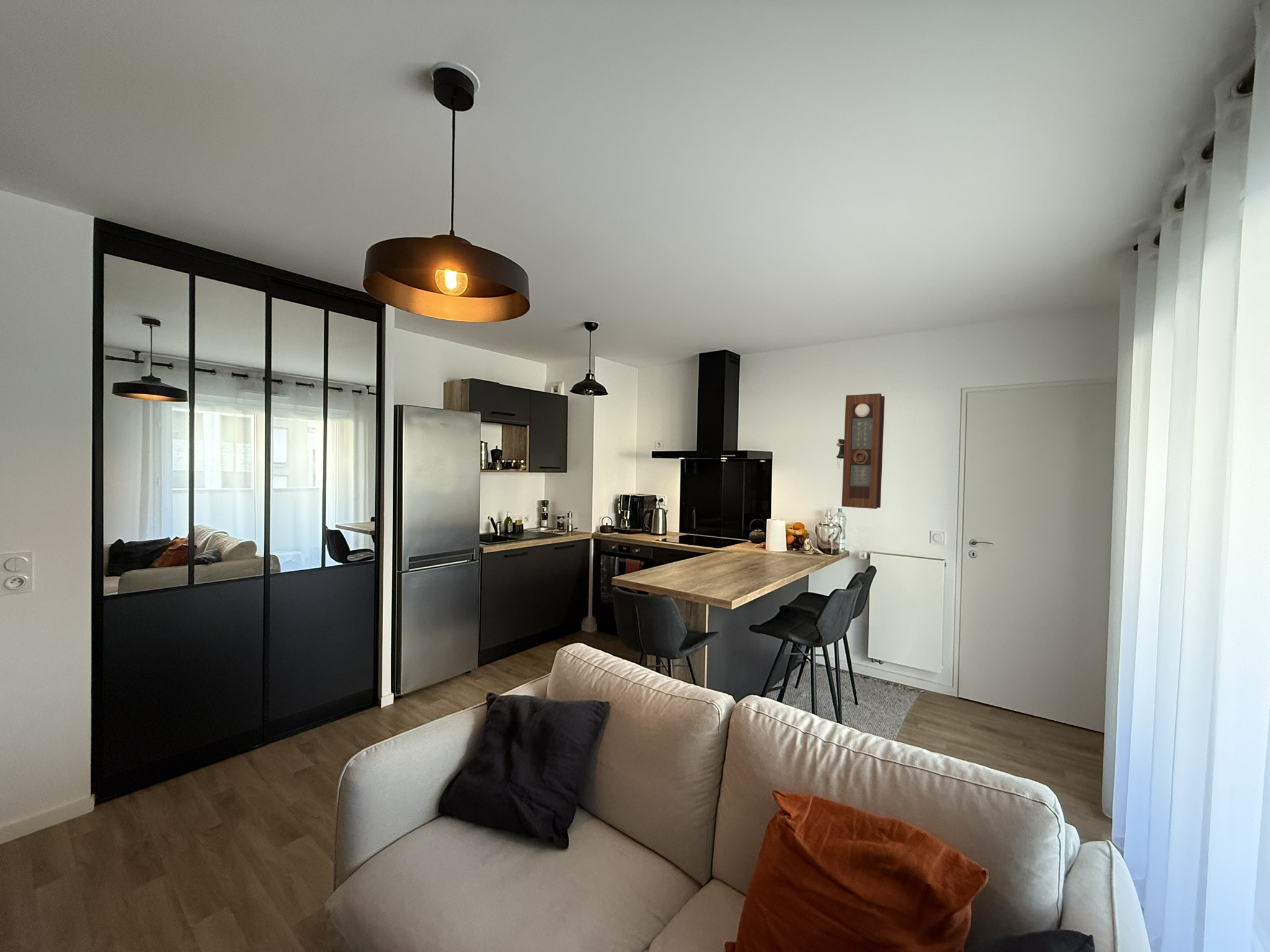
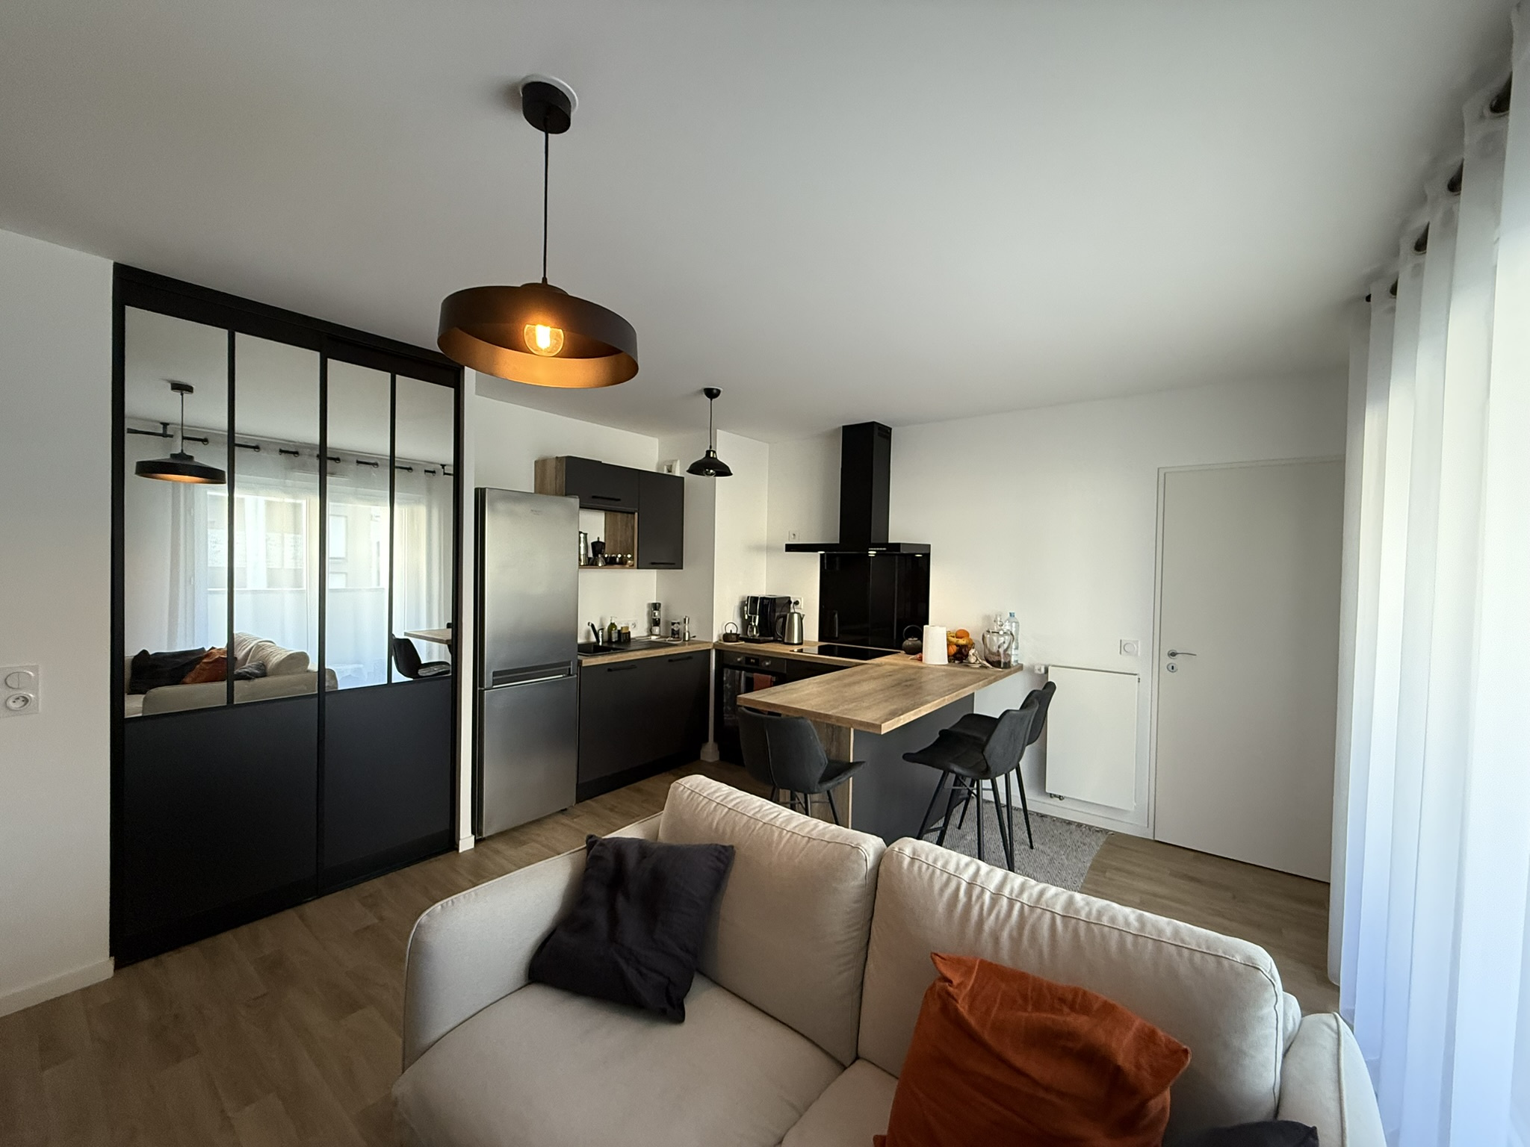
- pendulum clock [836,393,886,509]
